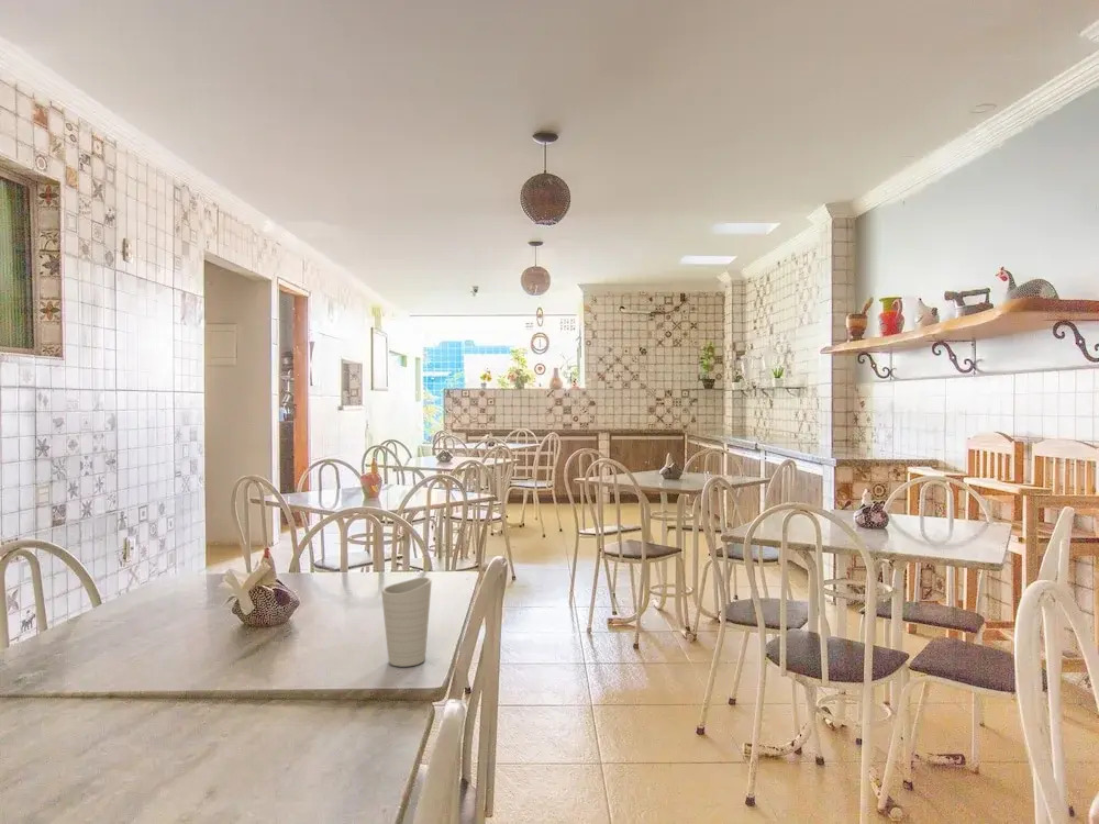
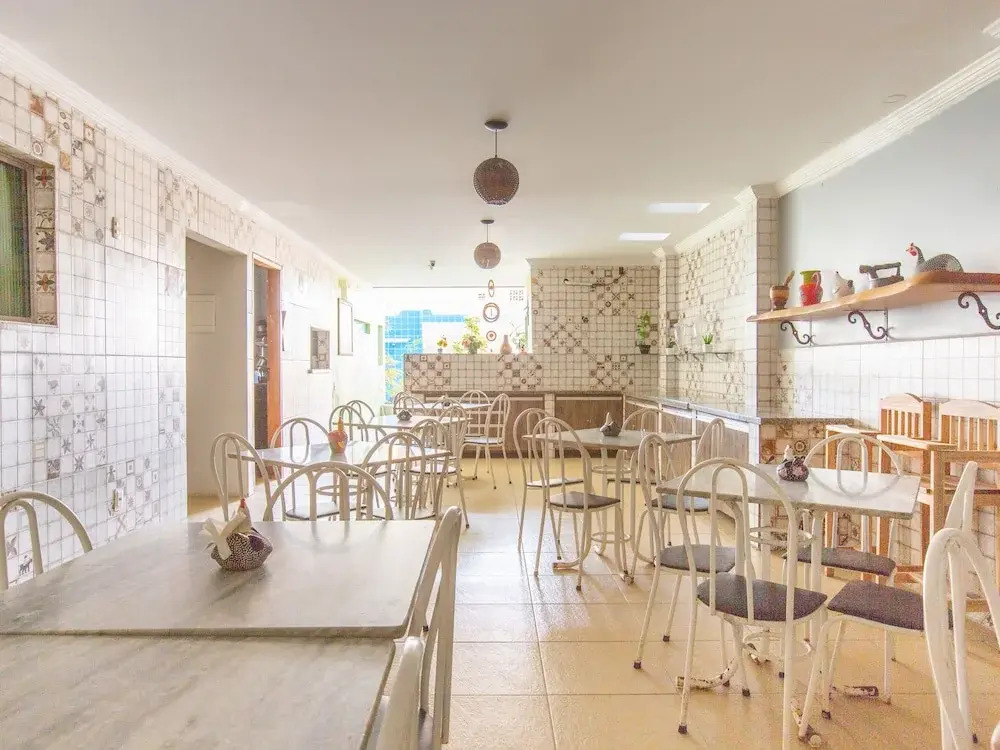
- cup [380,577,433,668]
